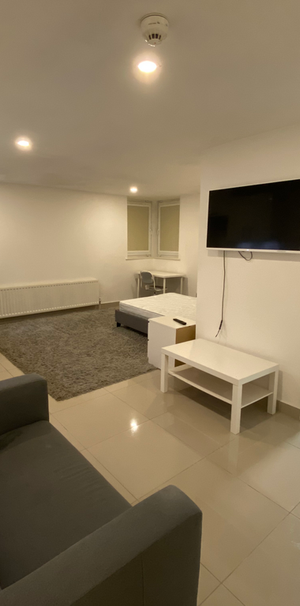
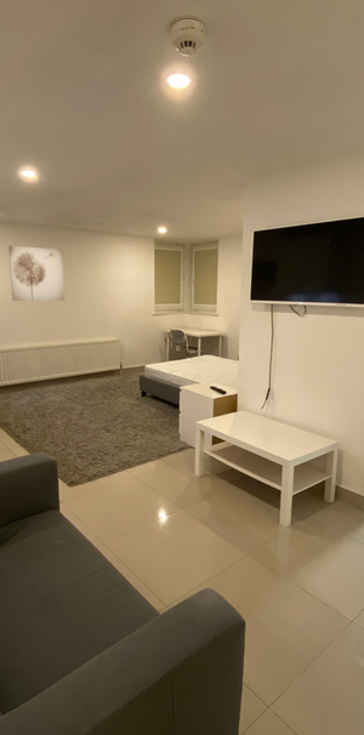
+ wall art [7,245,66,302]
